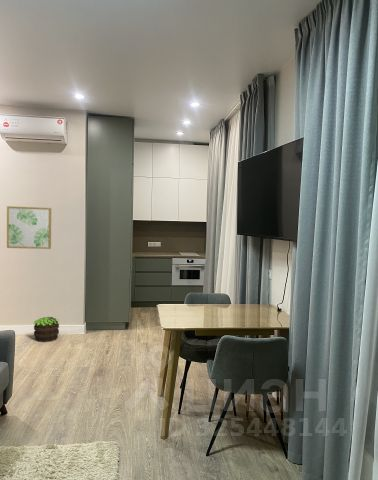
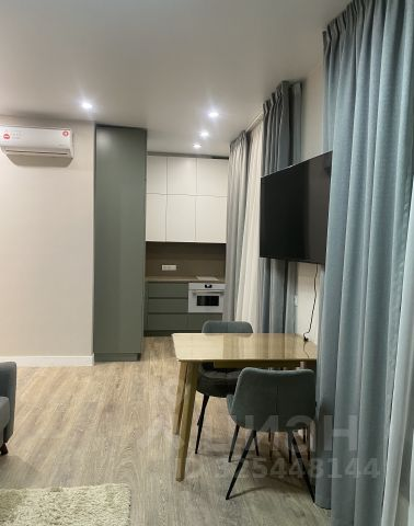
- wall art [6,205,52,250]
- potted plant [33,316,60,343]
